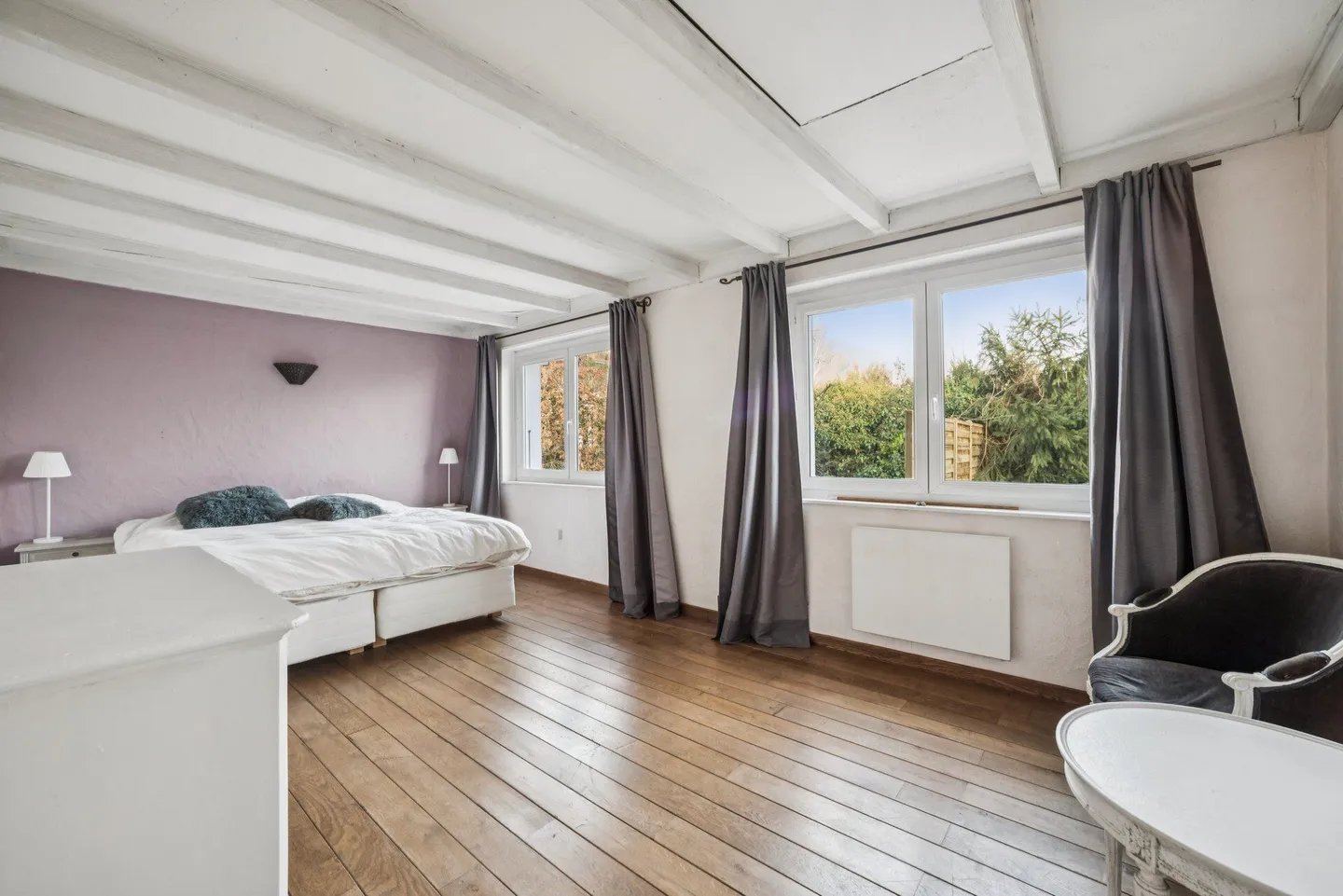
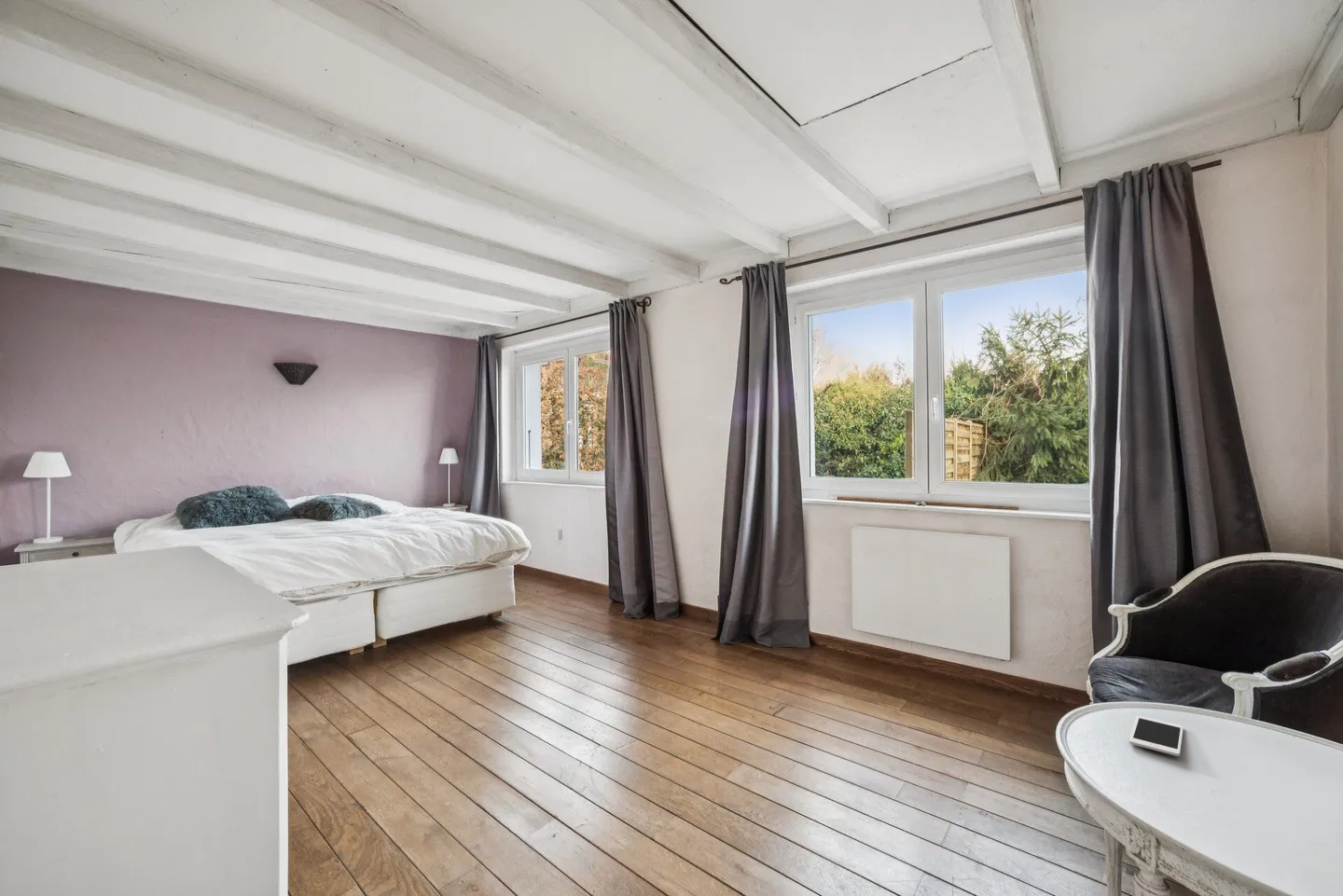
+ cell phone [1128,715,1184,757]
